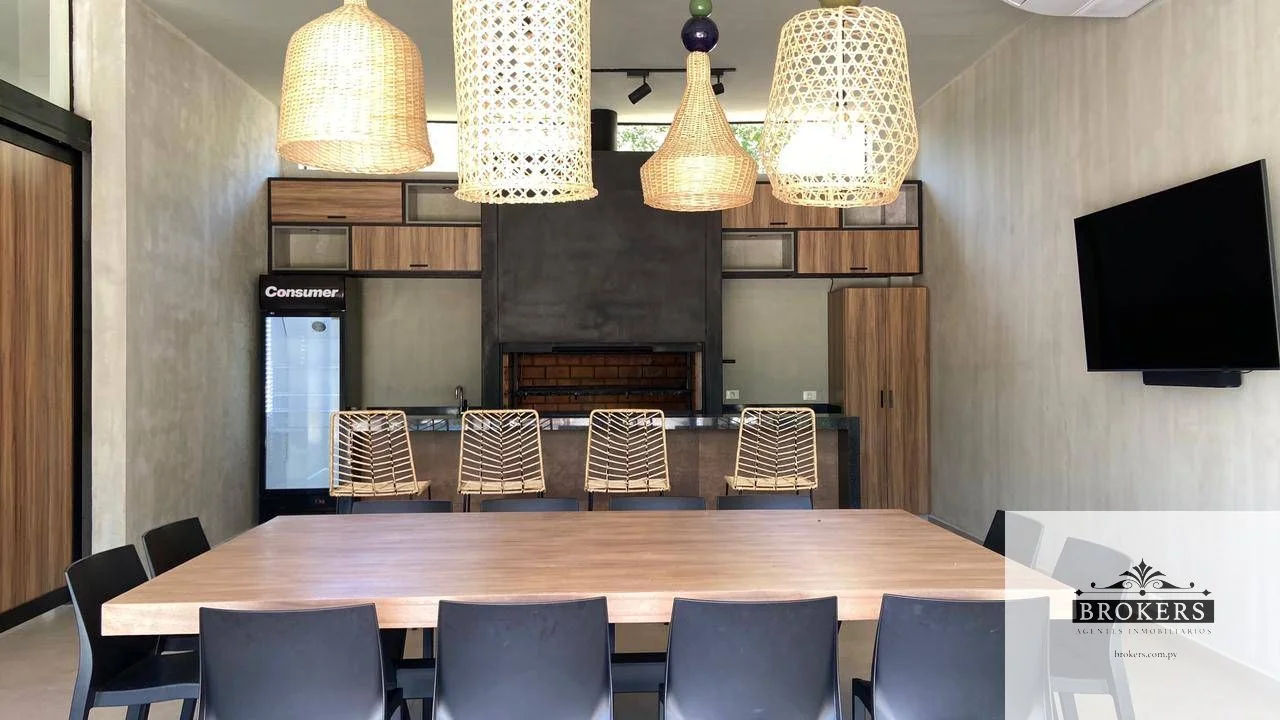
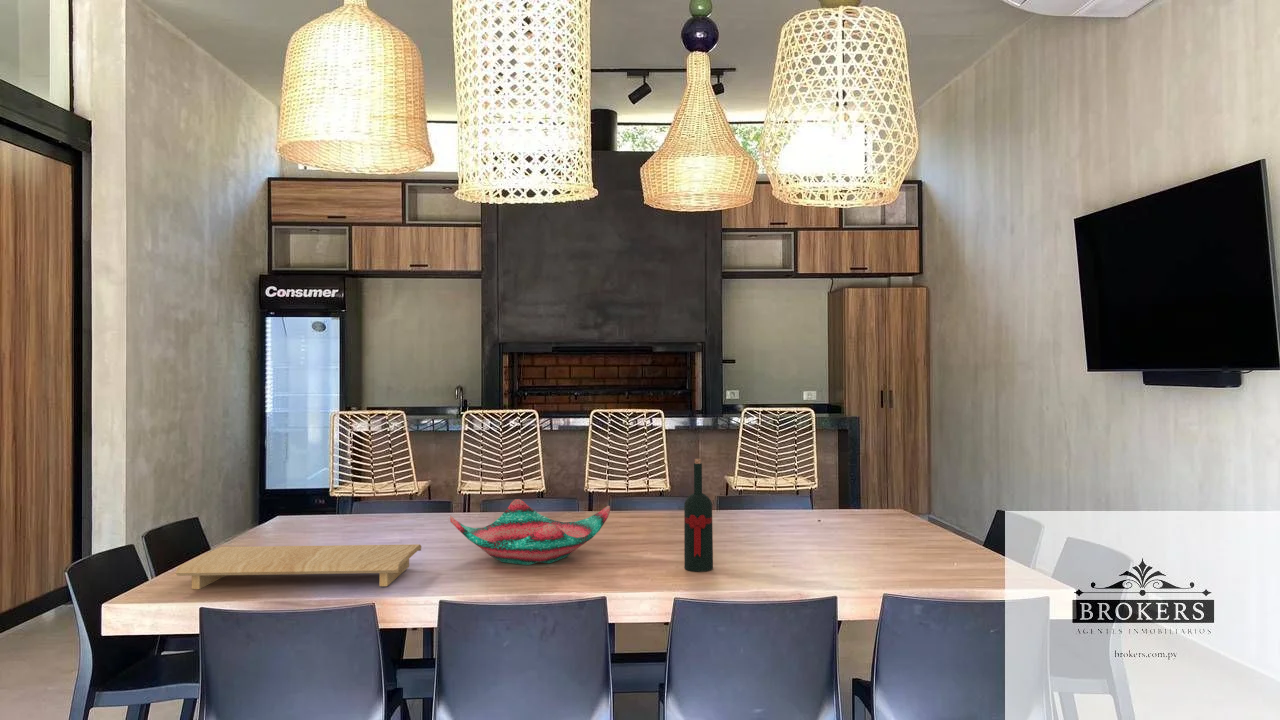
+ decorative bowl [449,498,611,566]
+ cutting board [175,543,423,590]
+ wine bottle [683,458,714,573]
